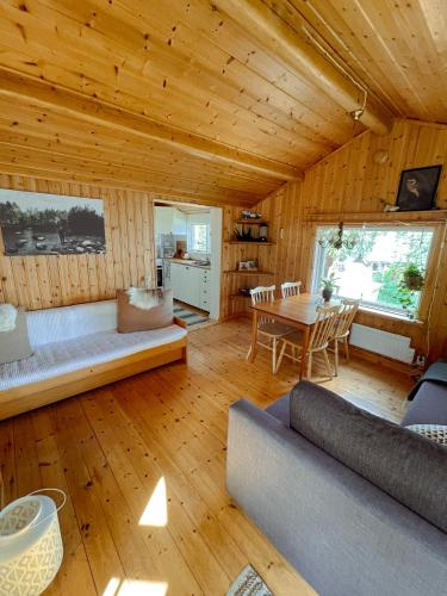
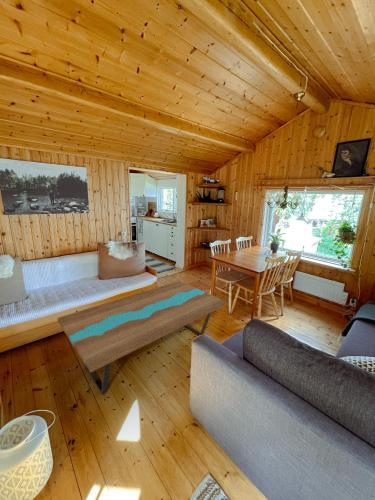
+ coffee table [57,280,227,395]
